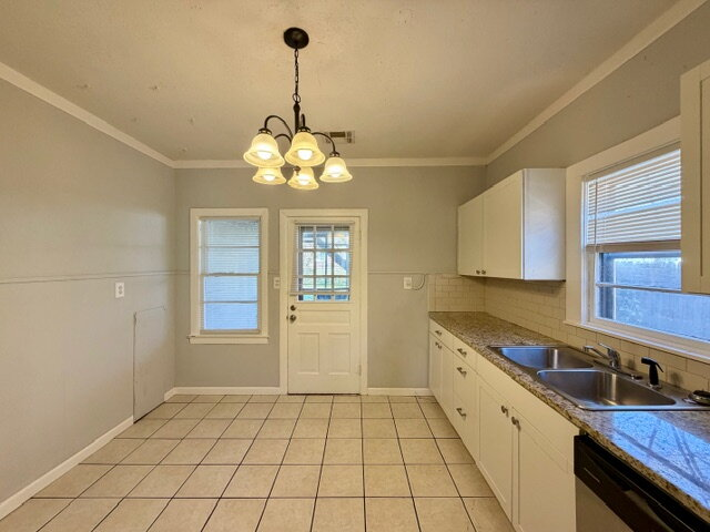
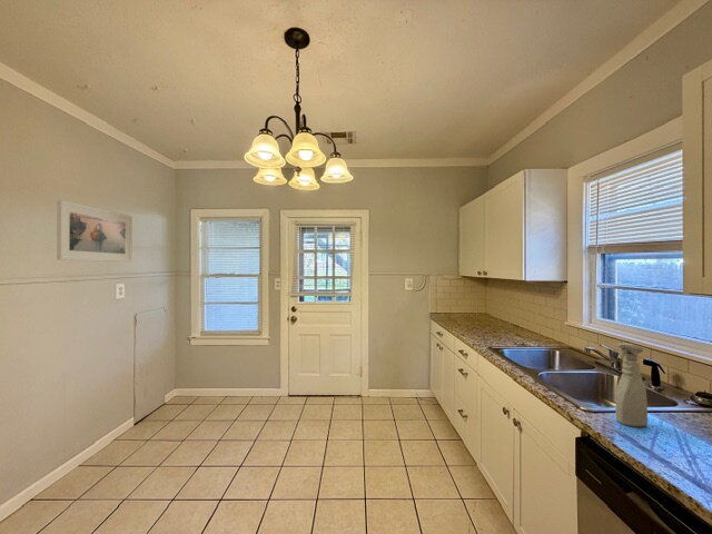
+ spray bottle [614,343,649,427]
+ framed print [56,199,134,263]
